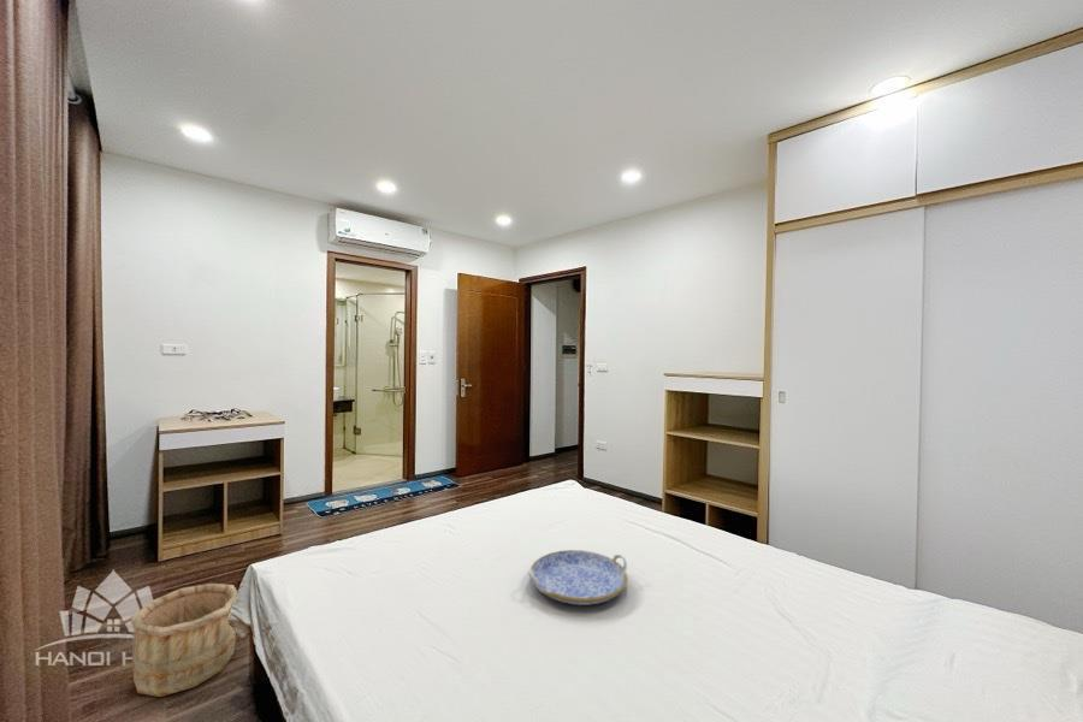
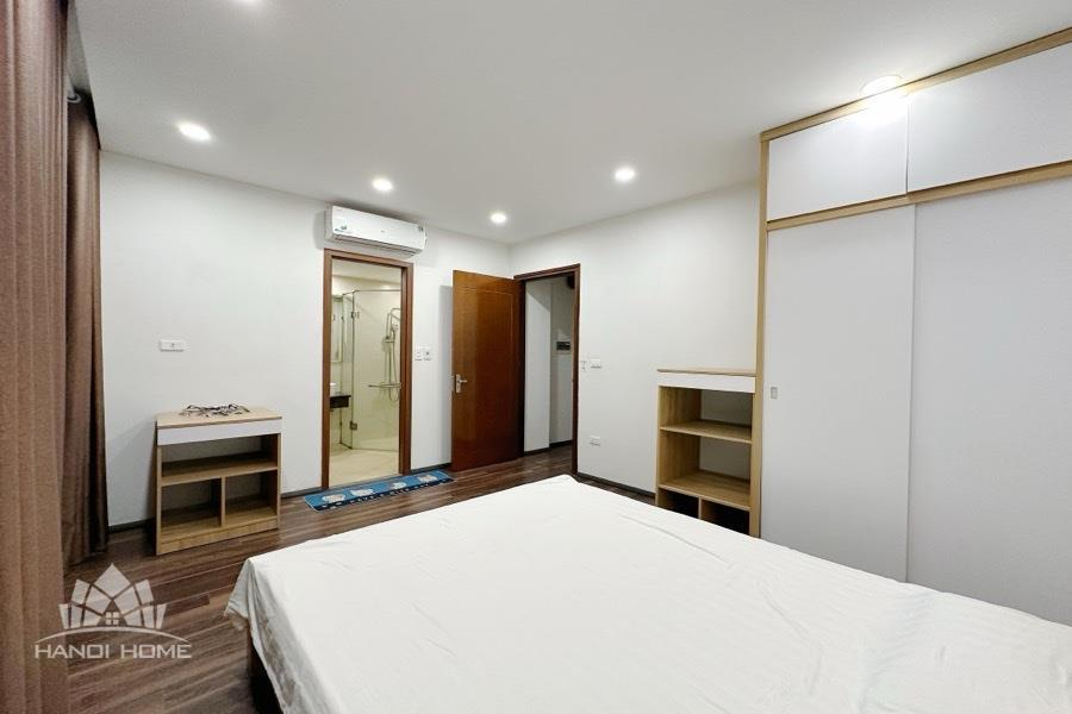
- wooden bucket [130,582,238,698]
- serving tray [527,549,629,606]
